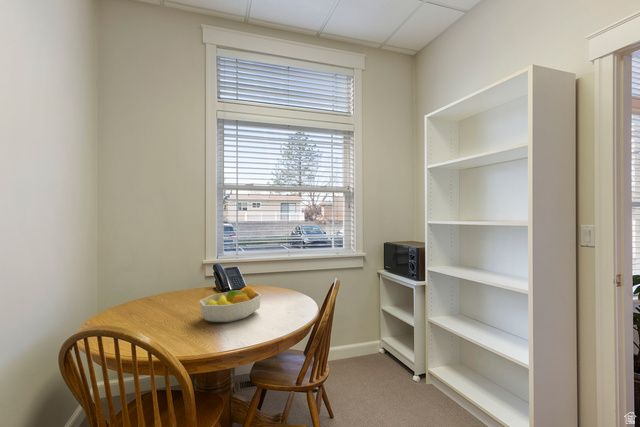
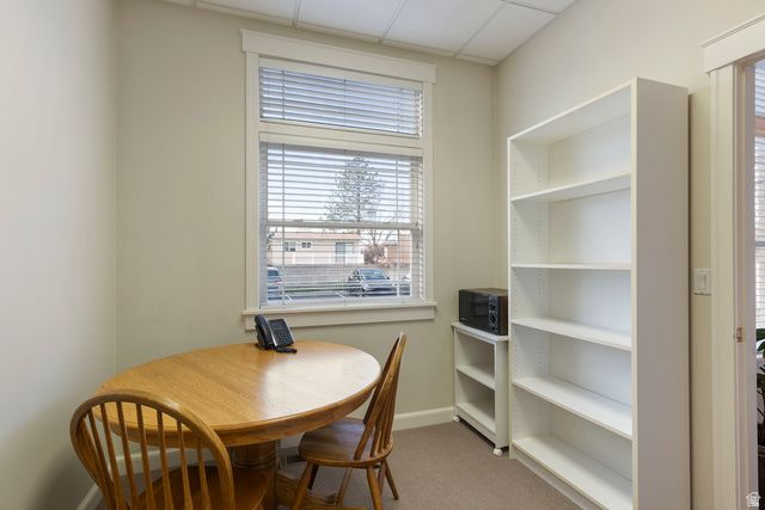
- fruit bowl [199,284,262,323]
